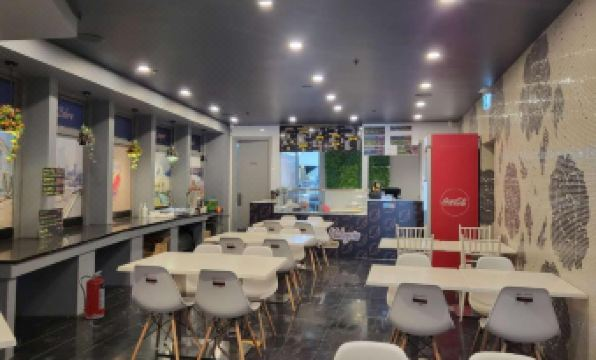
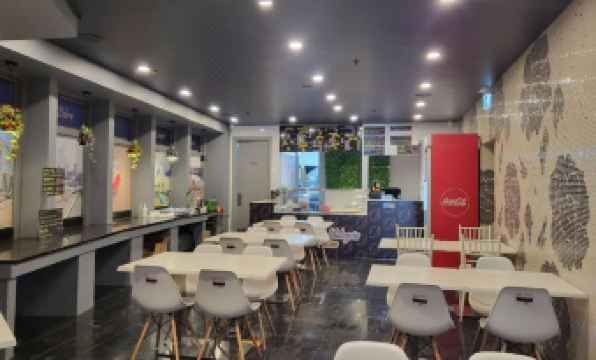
- fire extinguisher [79,270,106,320]
